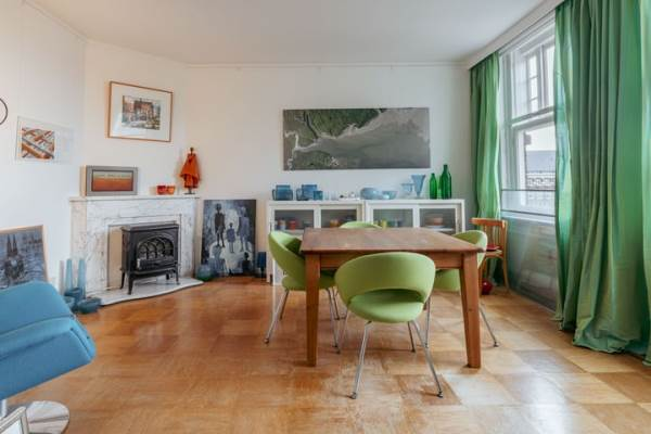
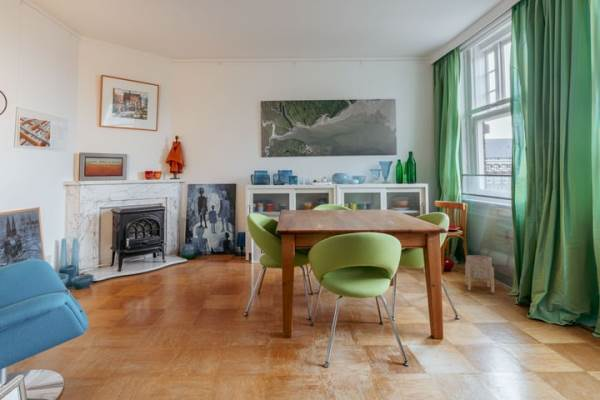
+ planter [464,254,495,293]
